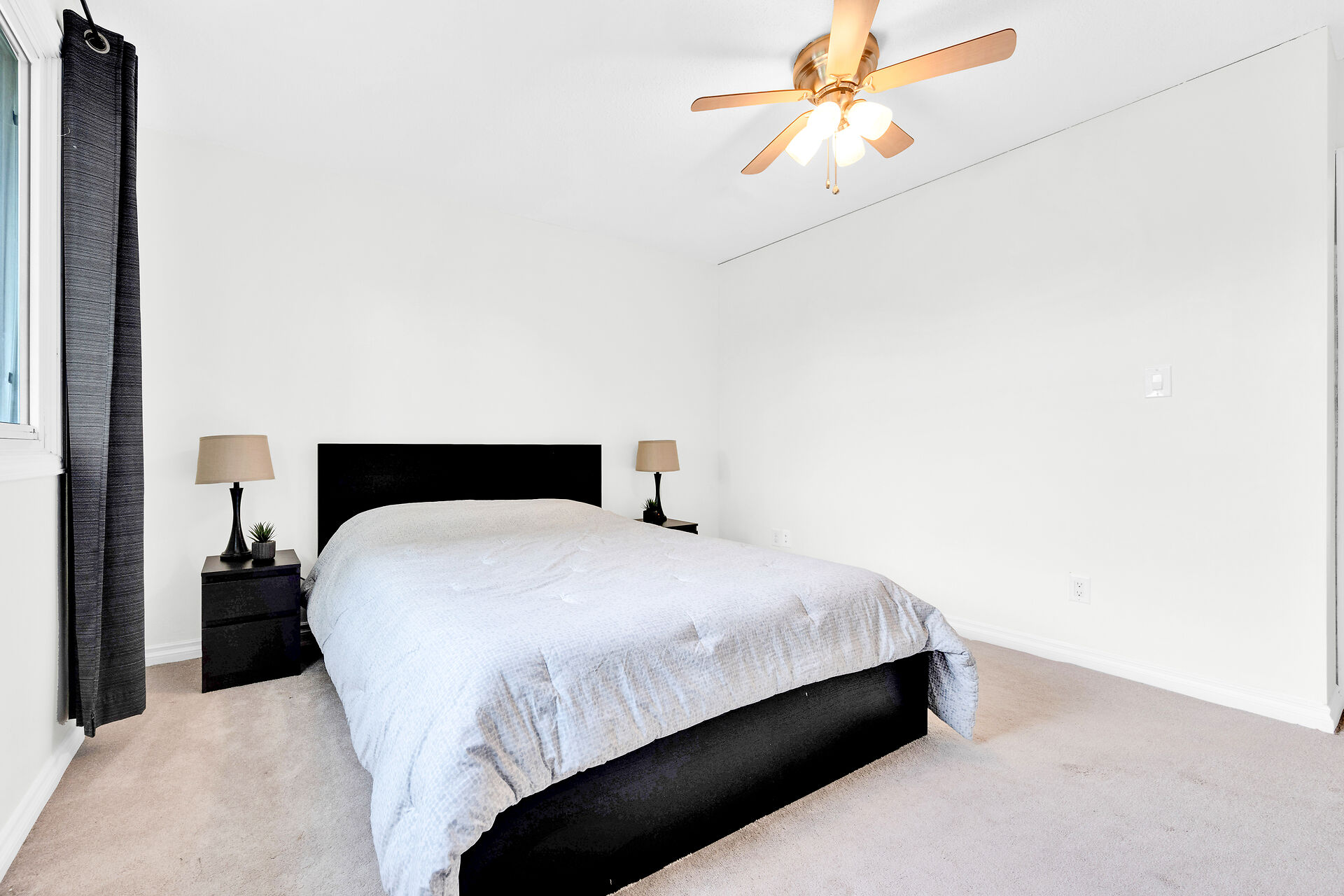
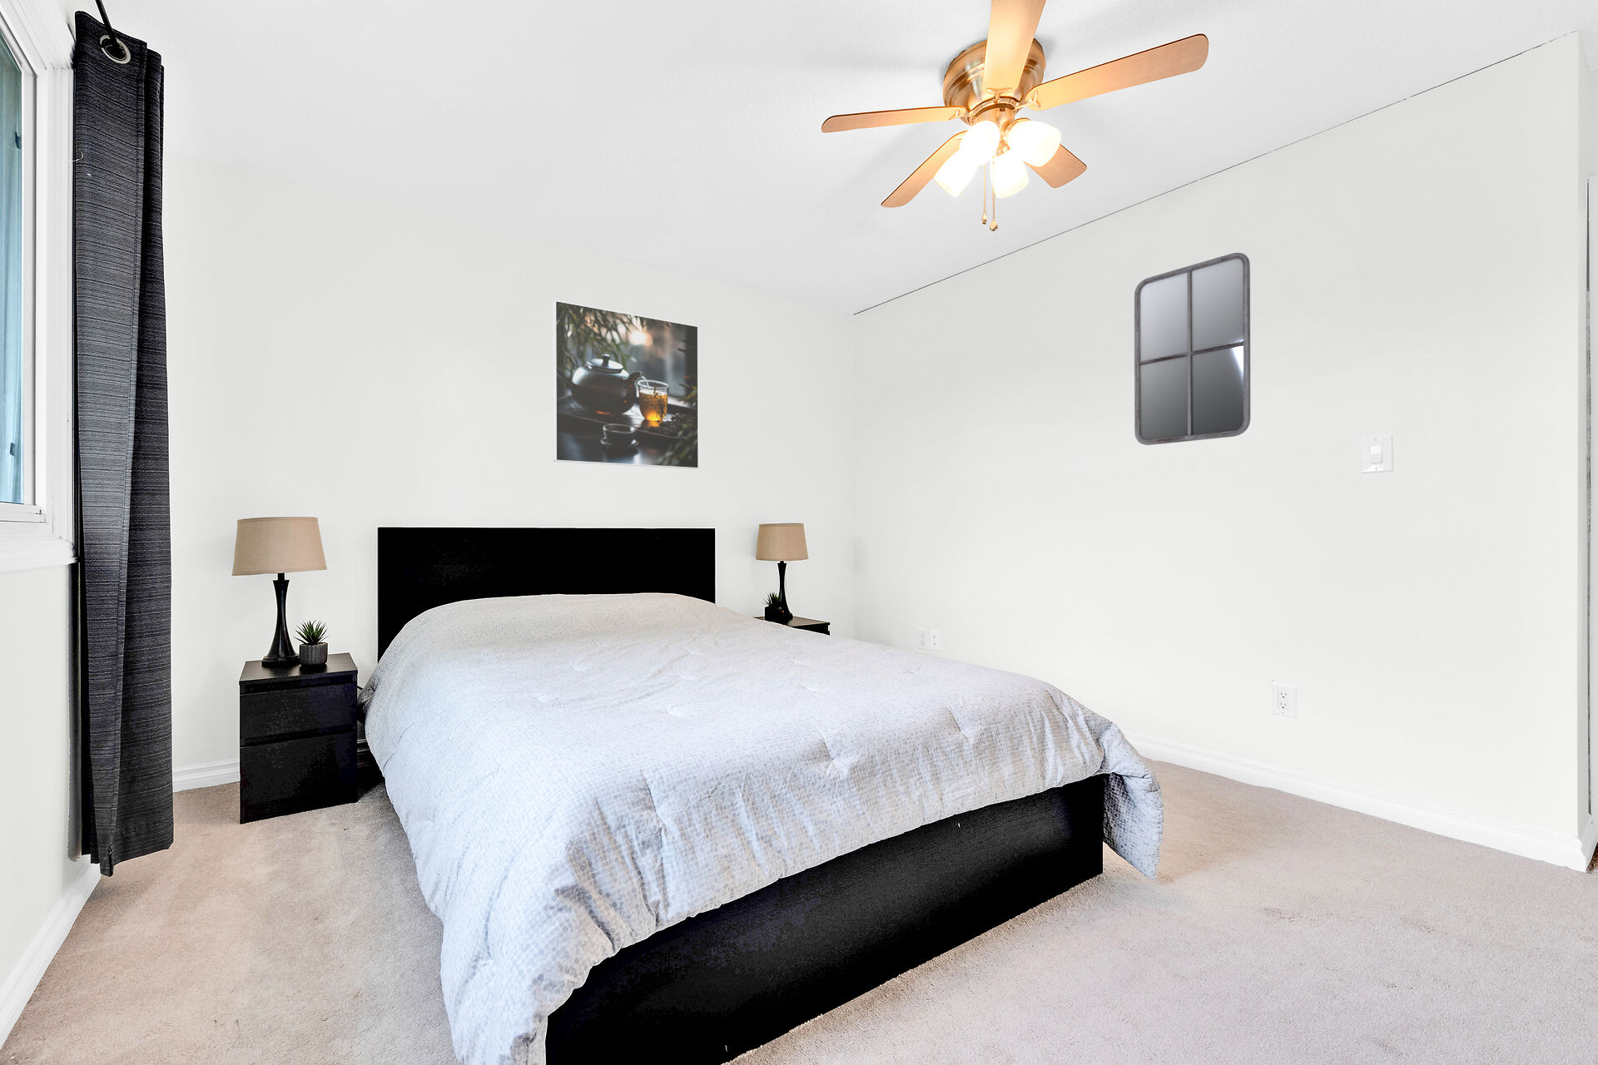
+ home mirror [1133,252,1251,446]
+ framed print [553,300,700,470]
